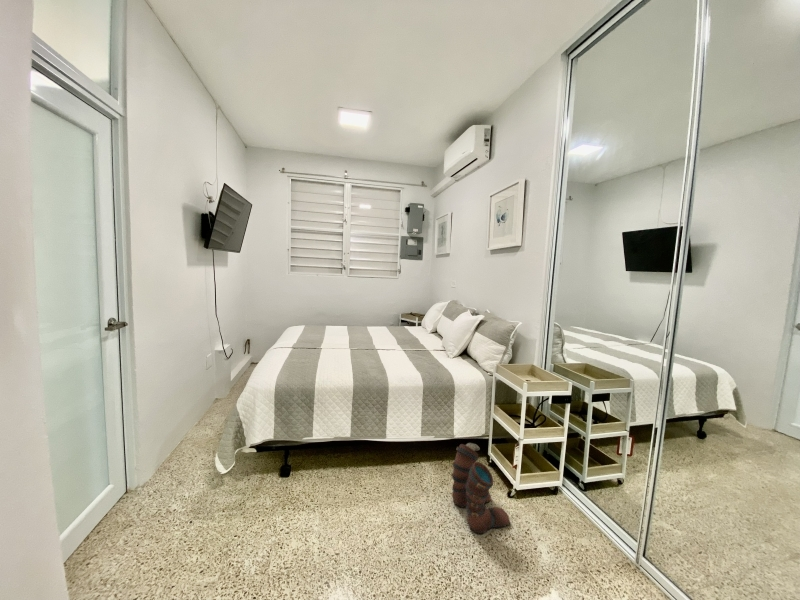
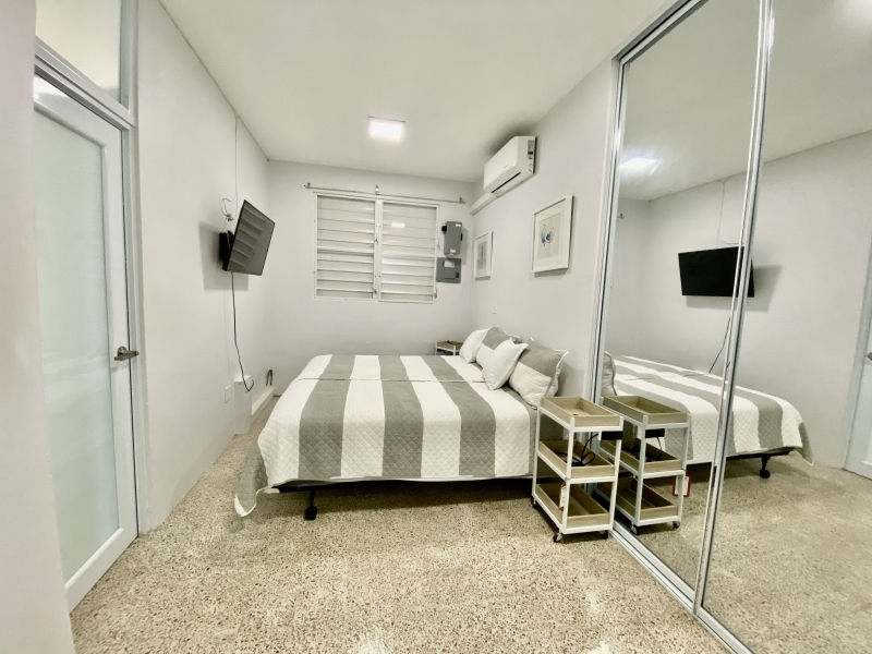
- boots [450,442,511,535]
